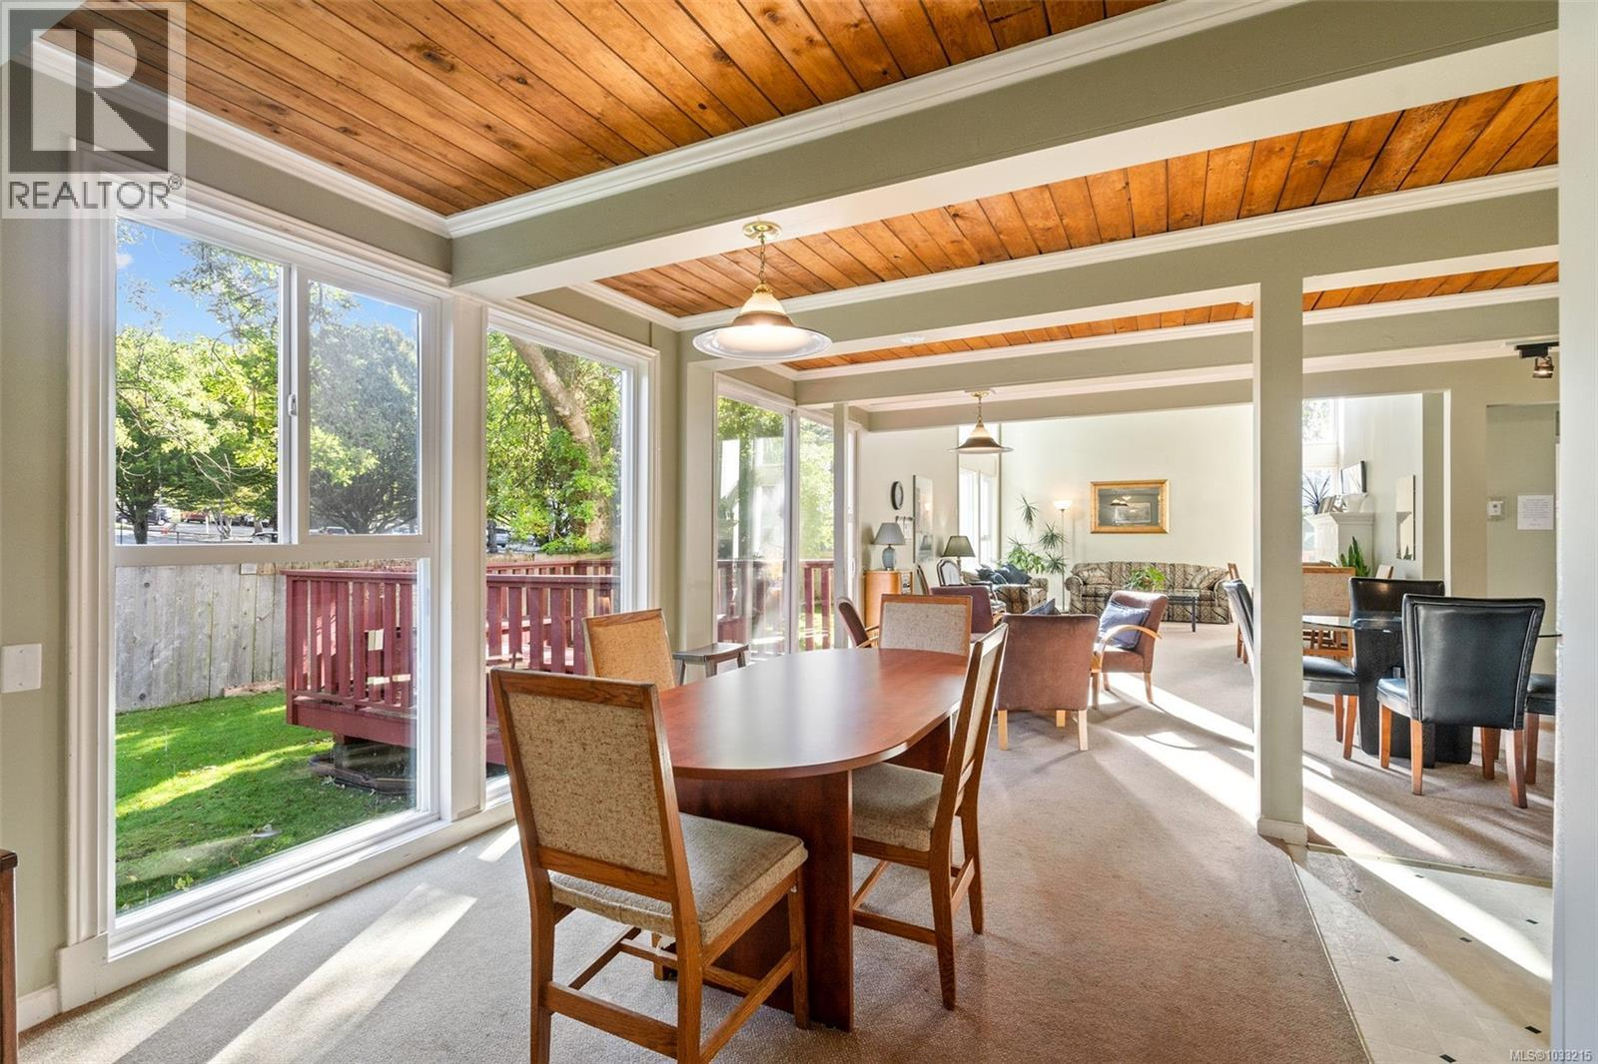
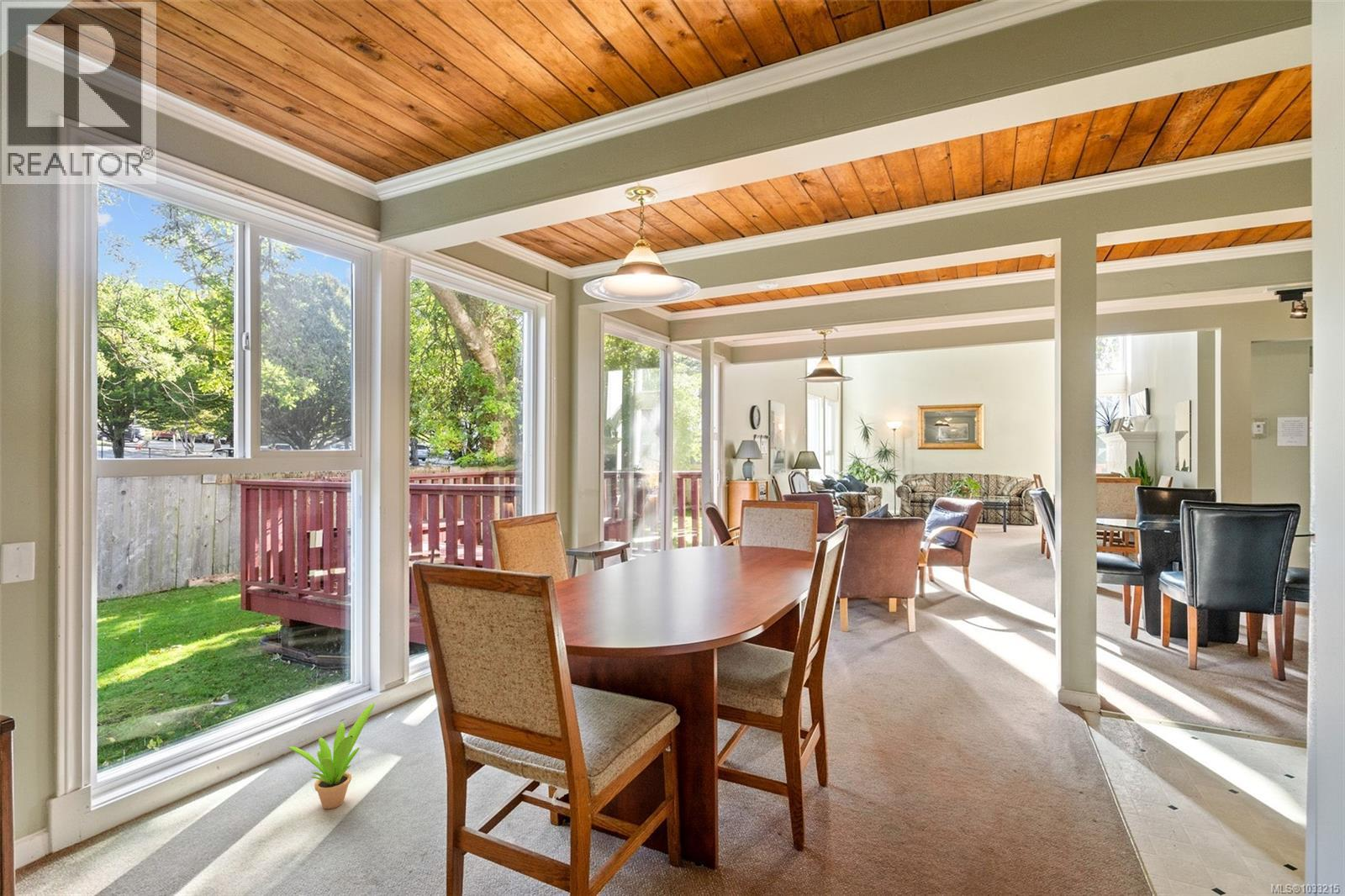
+ potted plant [287,703,375,809]
